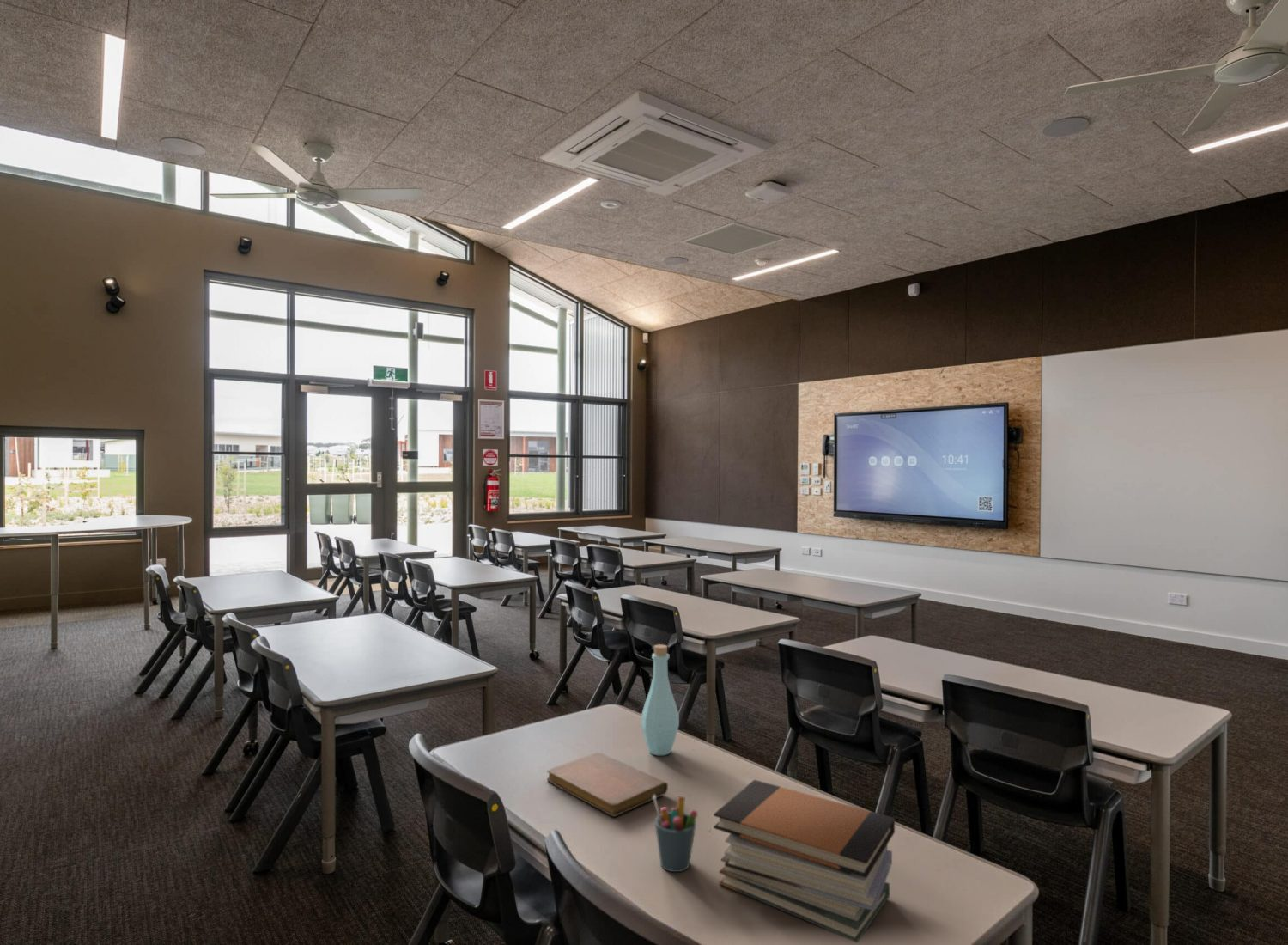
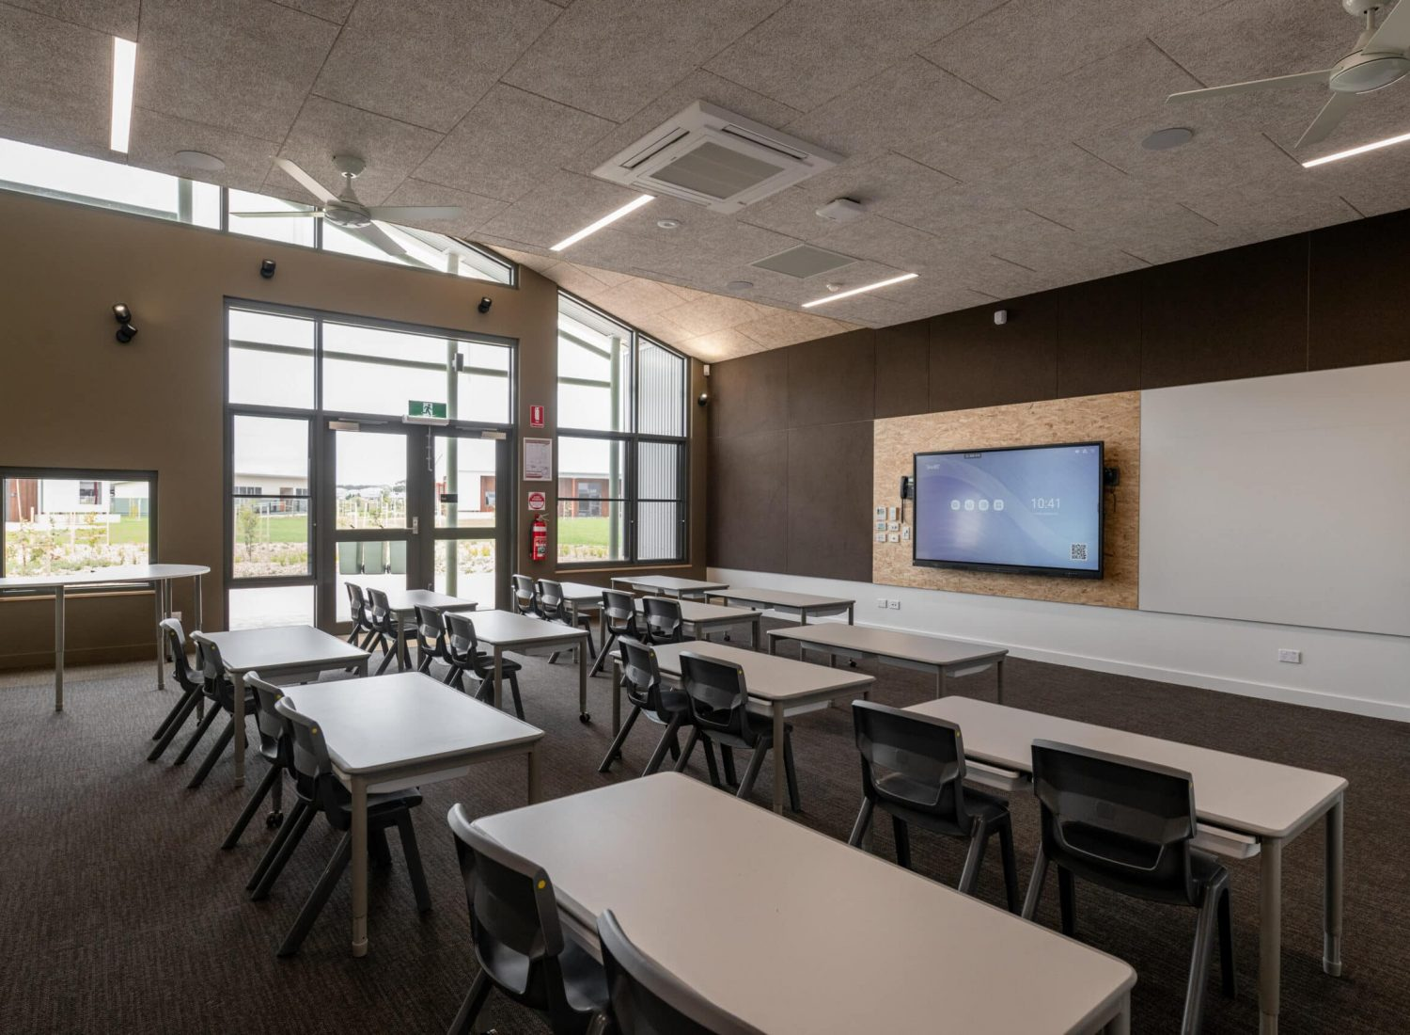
- book stack [713,778,896,943]
- pen holder [653,795,698,873]
- notebook [546,752,669,818]
- bottle [640,643,680,756]
